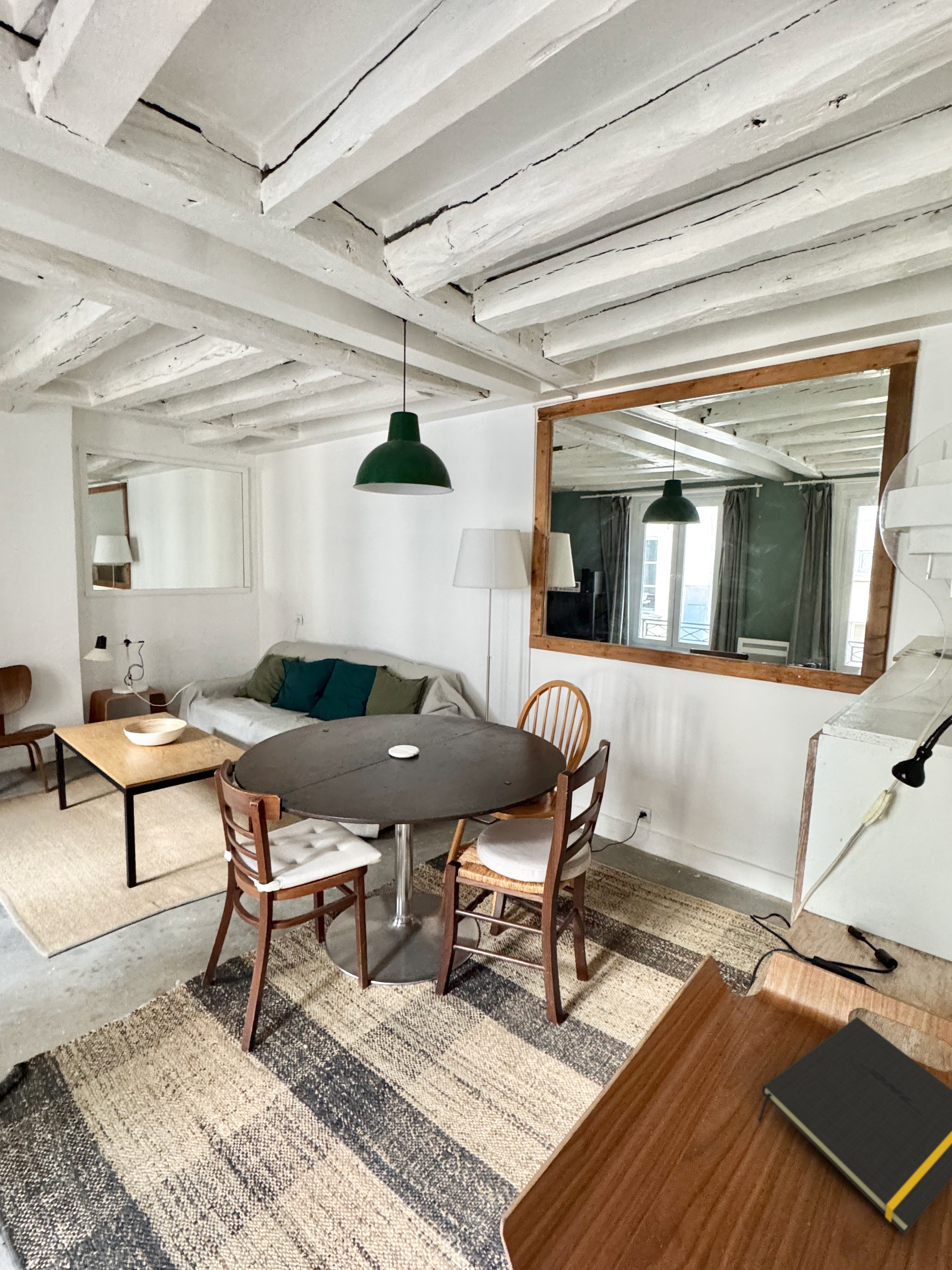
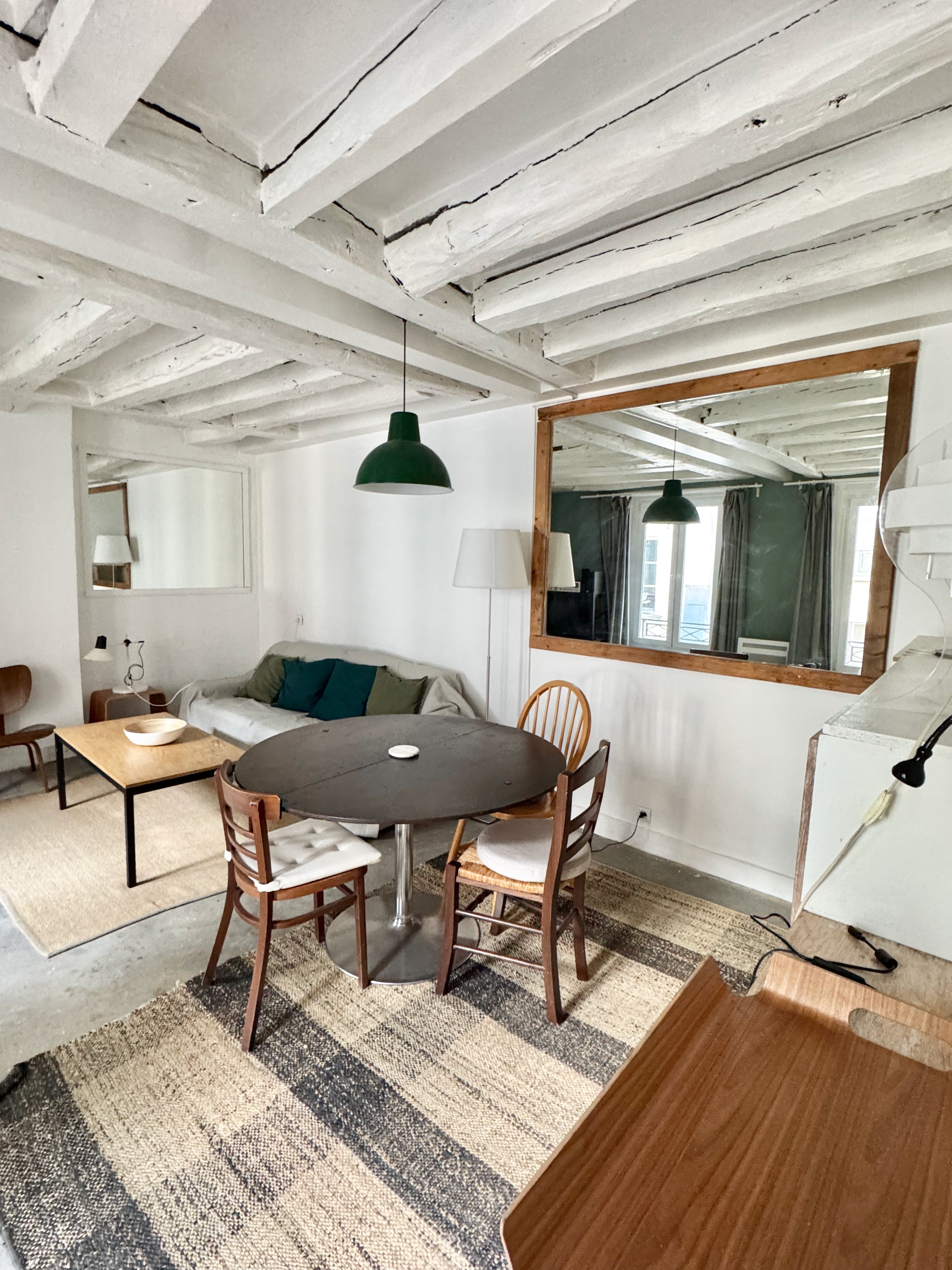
- notepad [758,1016,952,1235]
